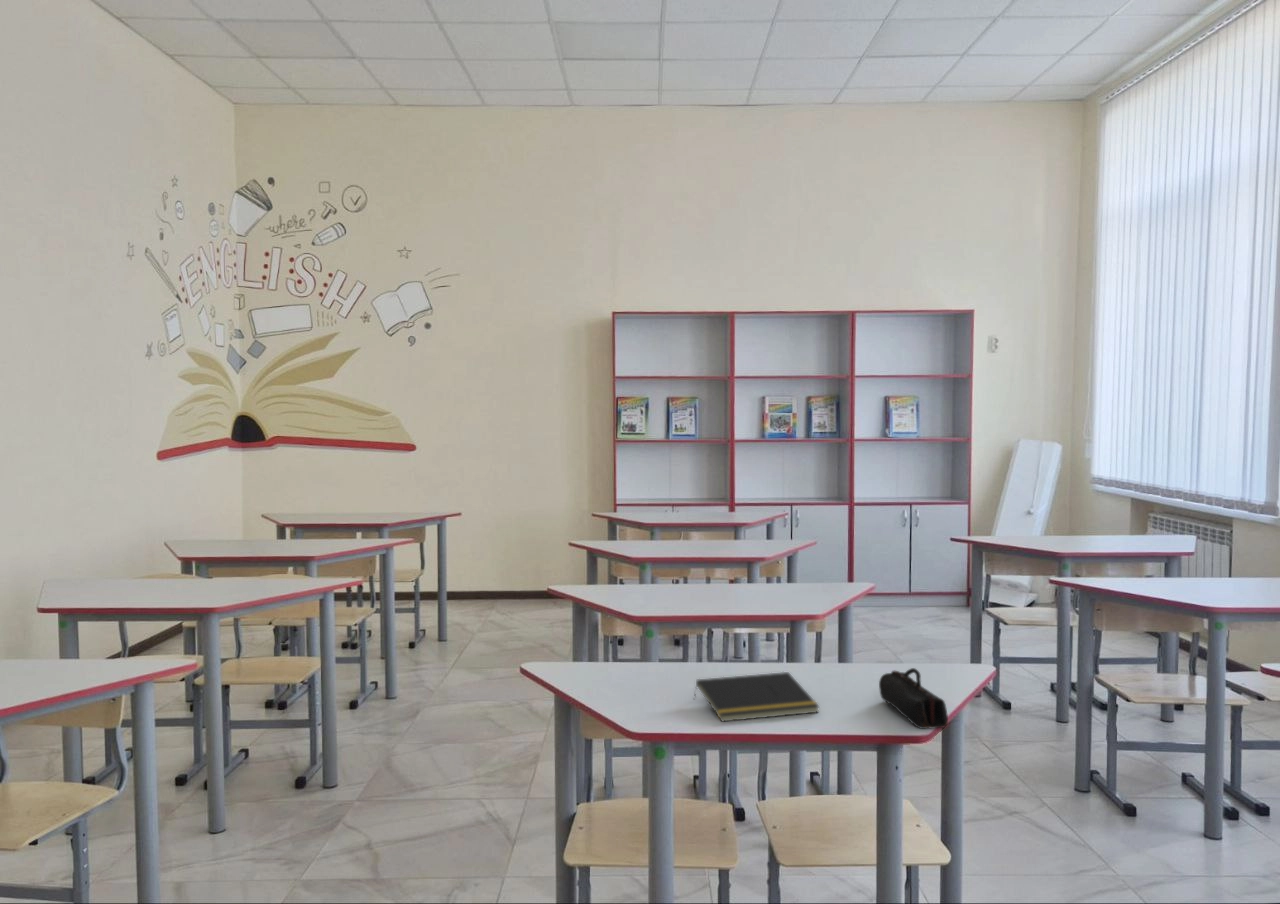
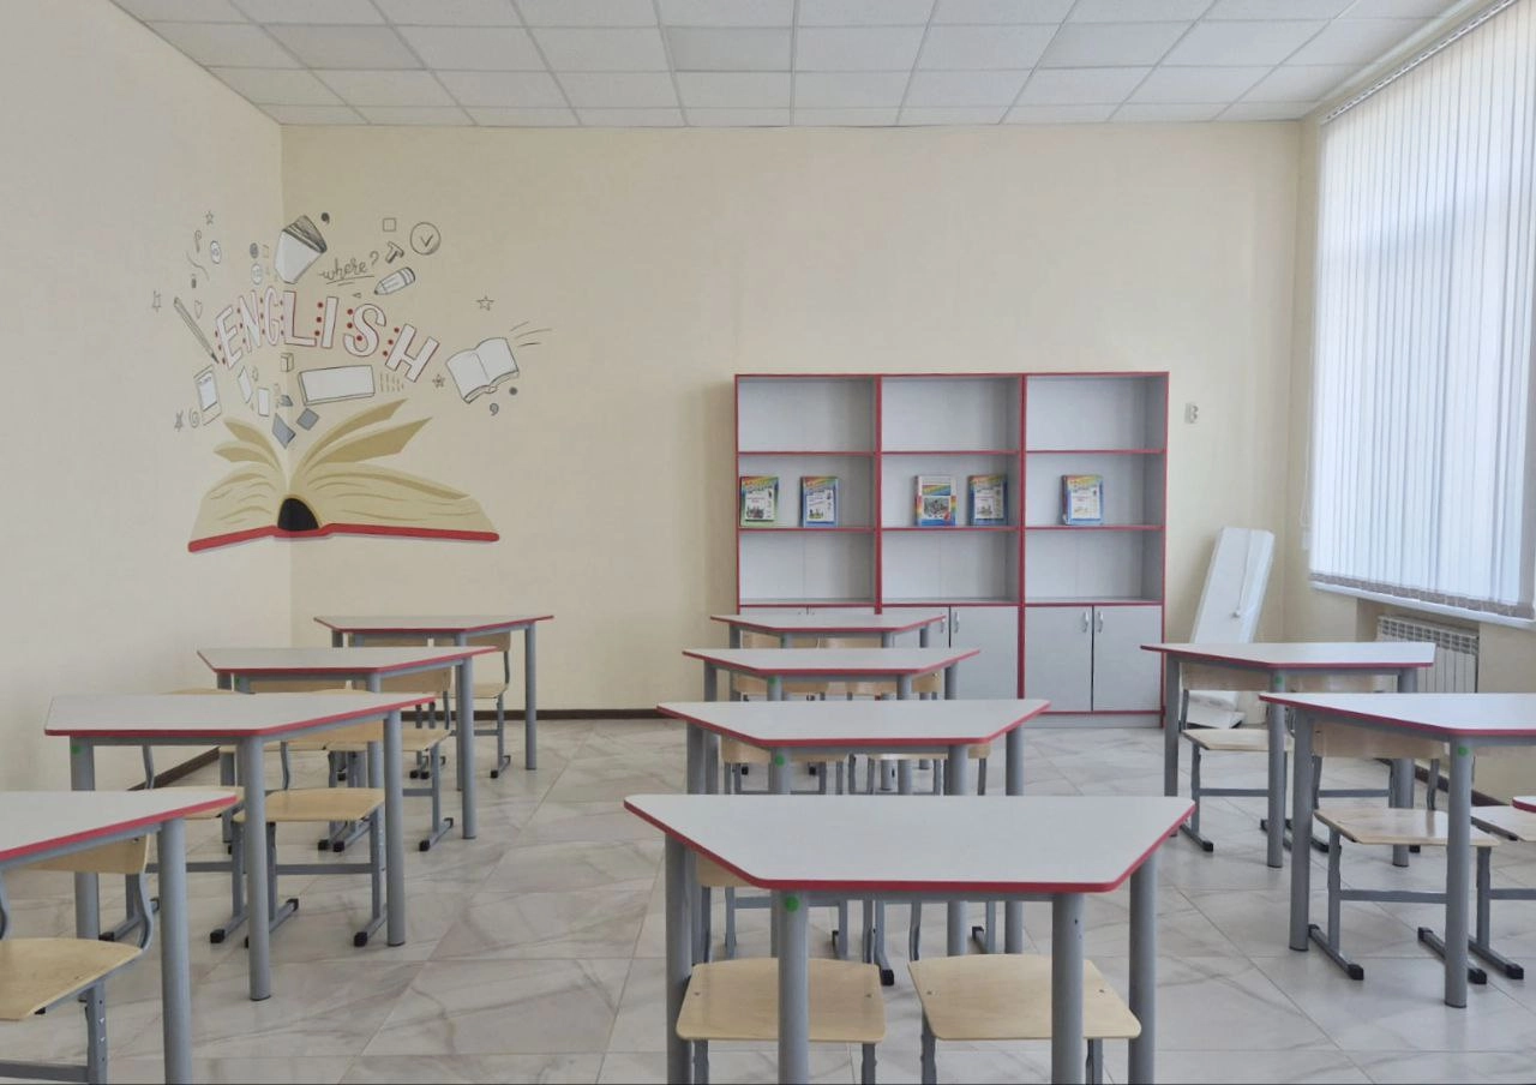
- notepad [693,671,821,723]
- pencil case [878,667,949,730]
